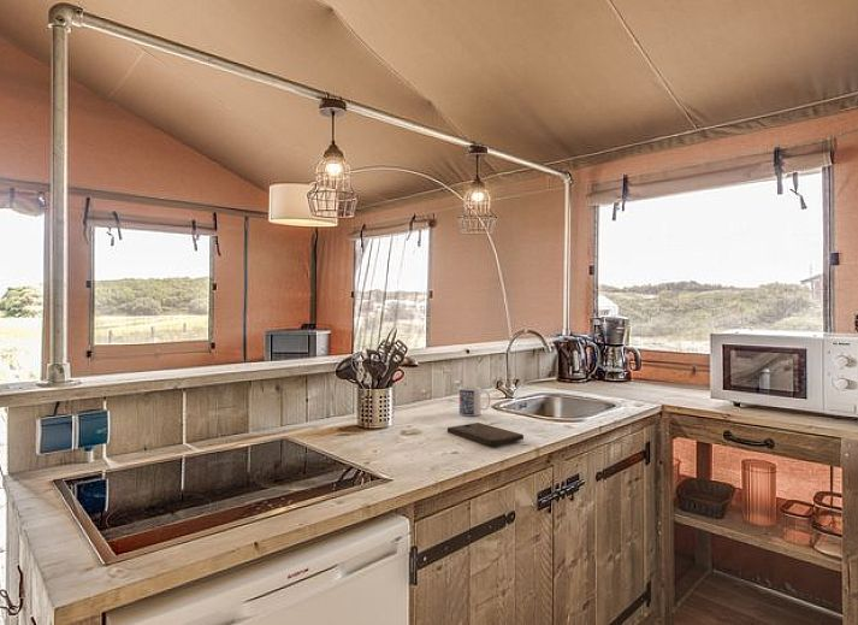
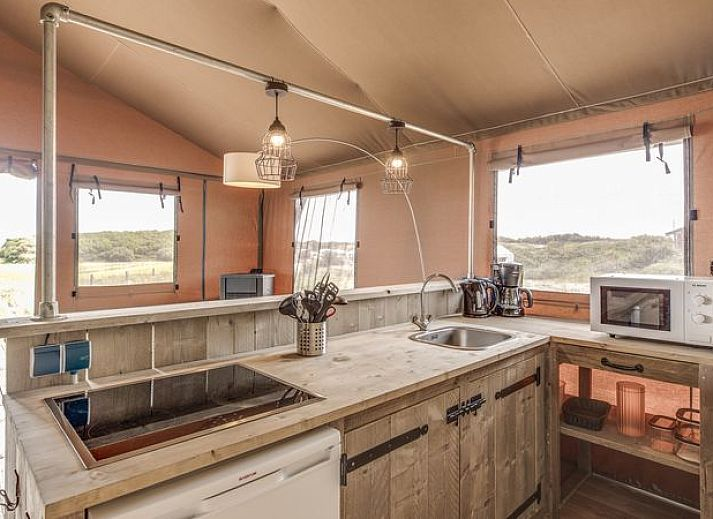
- cutting board [446,421,525,447]
- mug [458,385,491,417]
